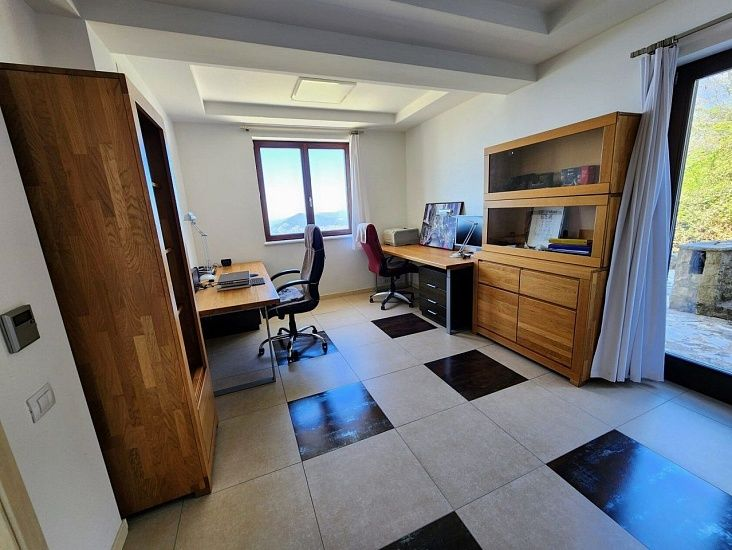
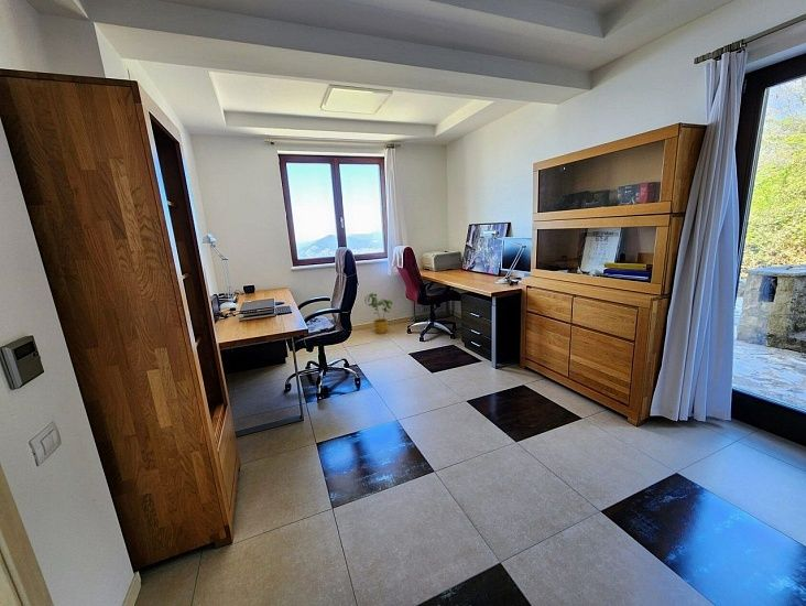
+ house plant [363,292,394,335]
